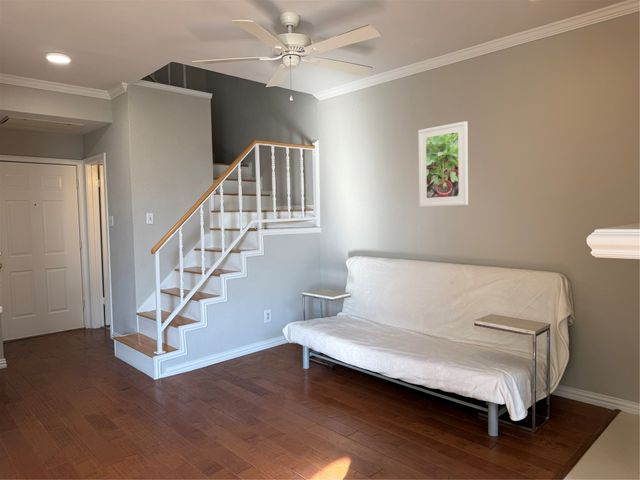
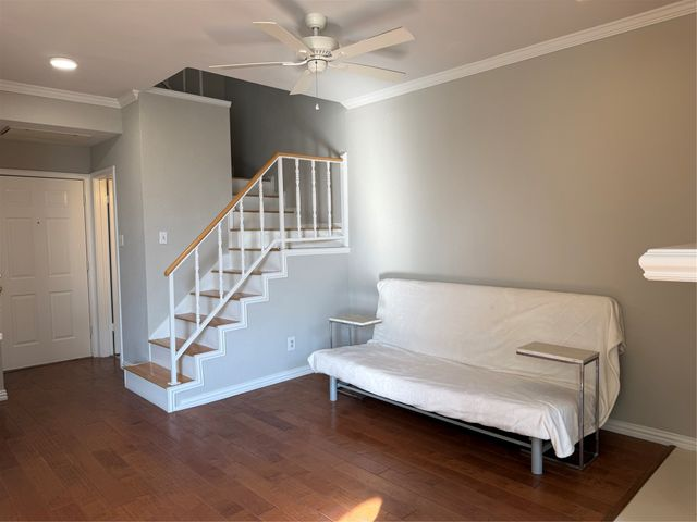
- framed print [417,120,469,208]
